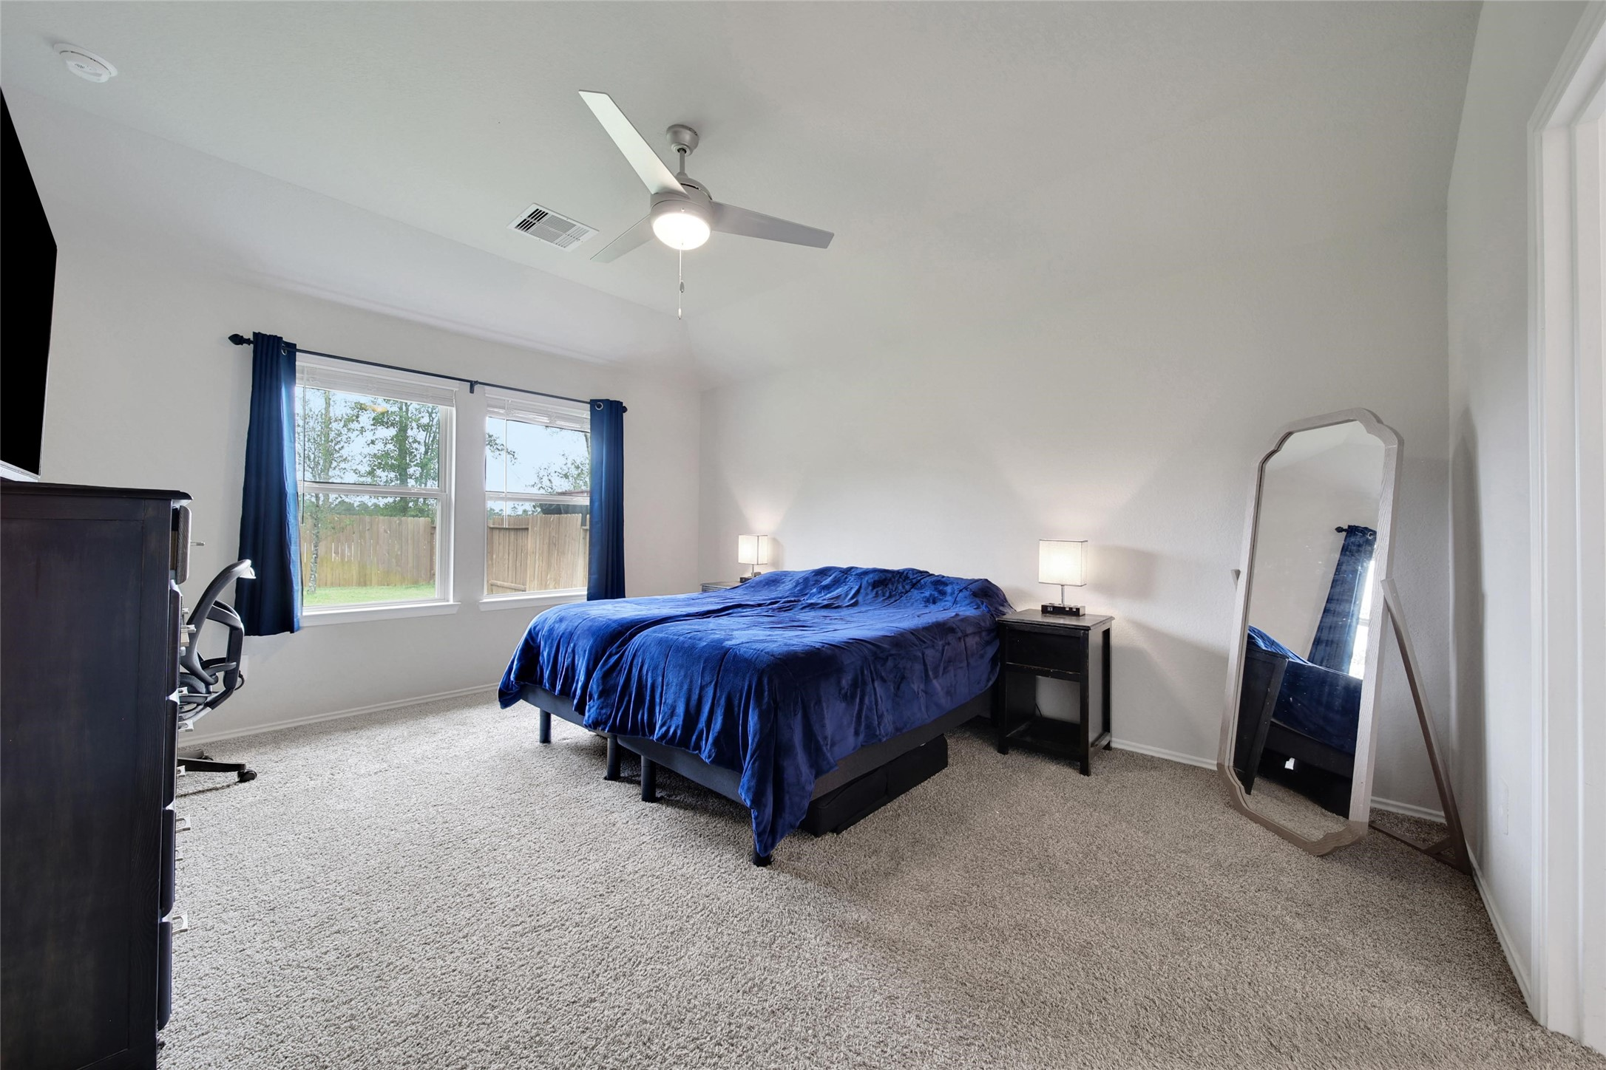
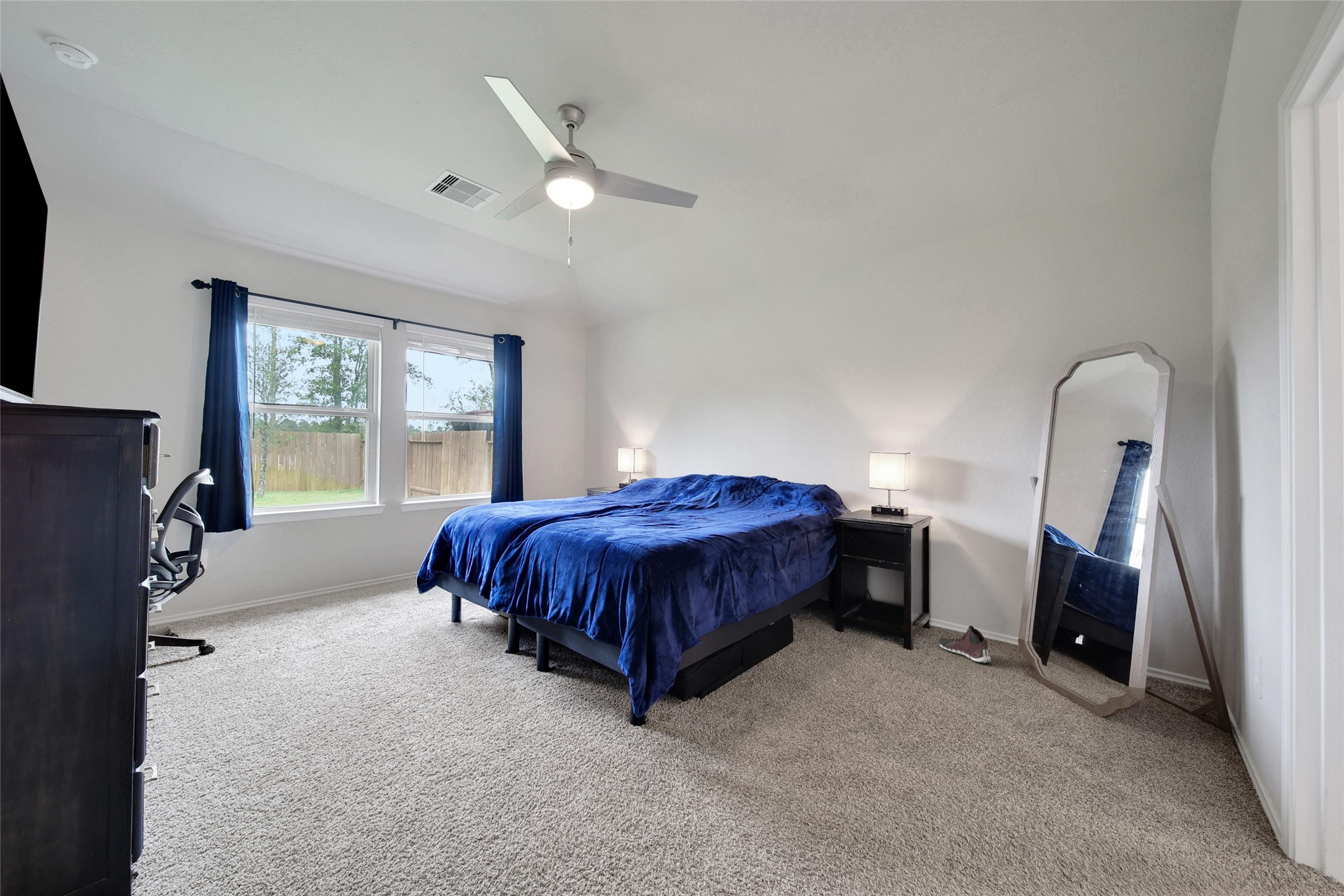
+ sneaker [937,625,991,664]
